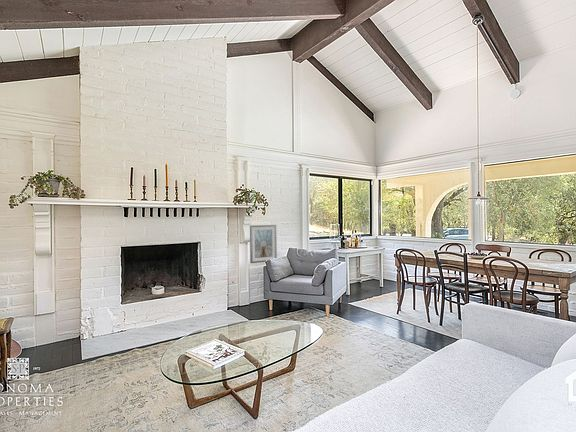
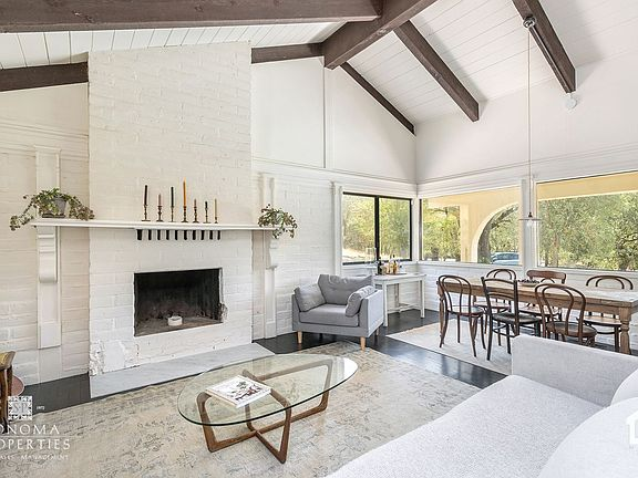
- picture frame [249,224,278,264]
